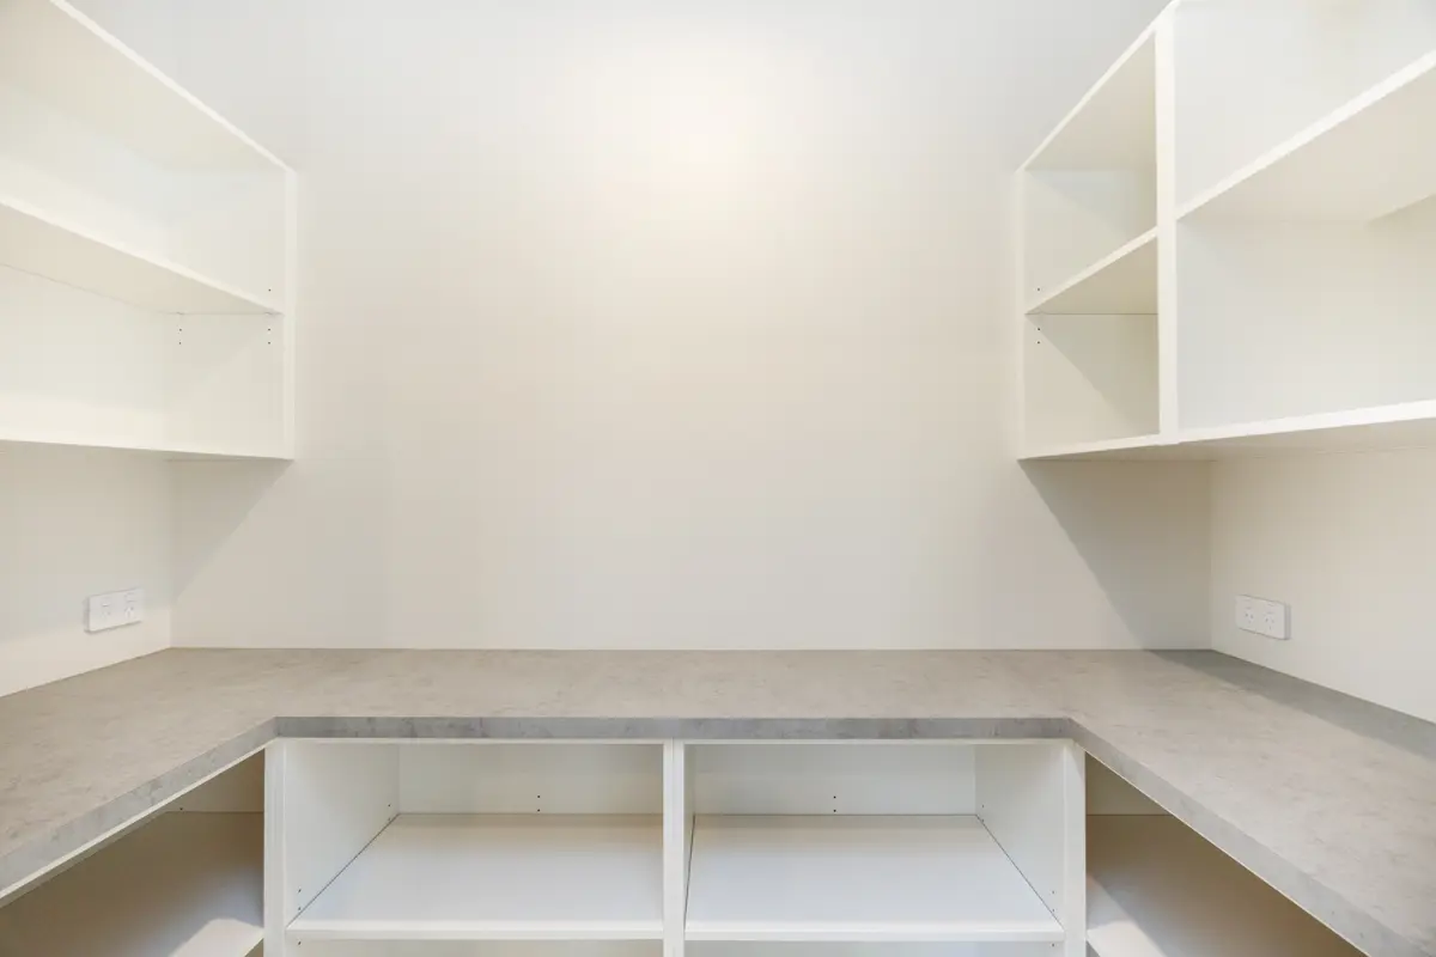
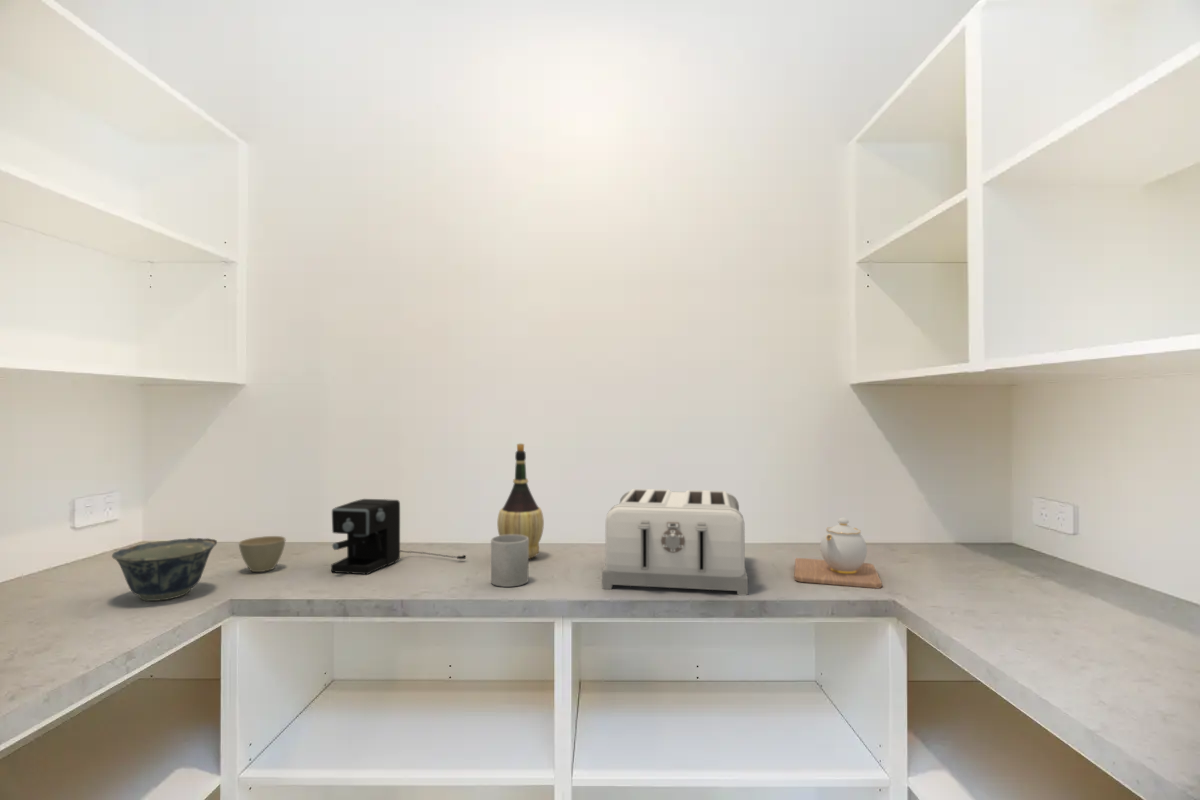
+ flower pot [238,535,287,573]
+ wine bottle [496,442,545,560]
+ toaster [601,488,749,596]
+ mug [490,535,529,588]
+ bowl [111,537,218,602]
+ coffee maker [330,498,467,575]
+ teapot [794,517,883,589]
